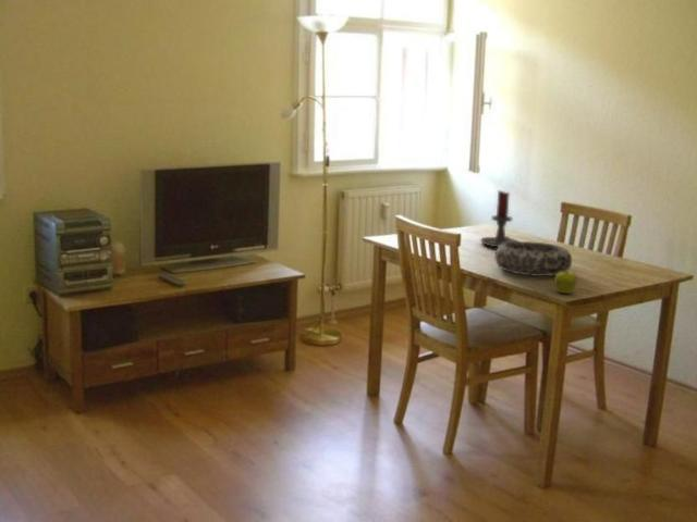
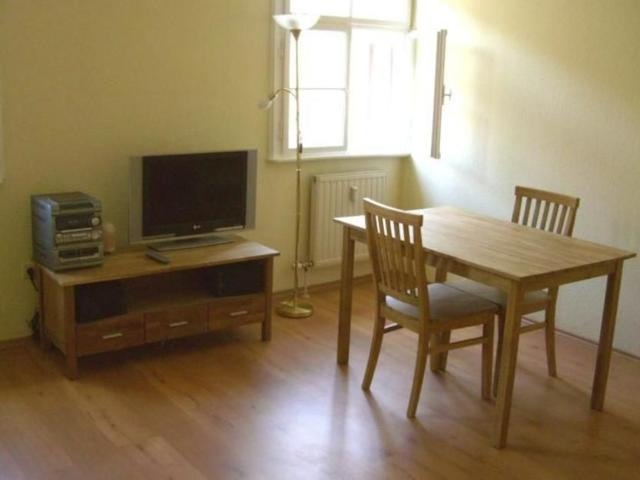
- decorative bowl [493,240,573,277]
- candle holder [479,189,521,248]
- fruit [553,271,578,295]
